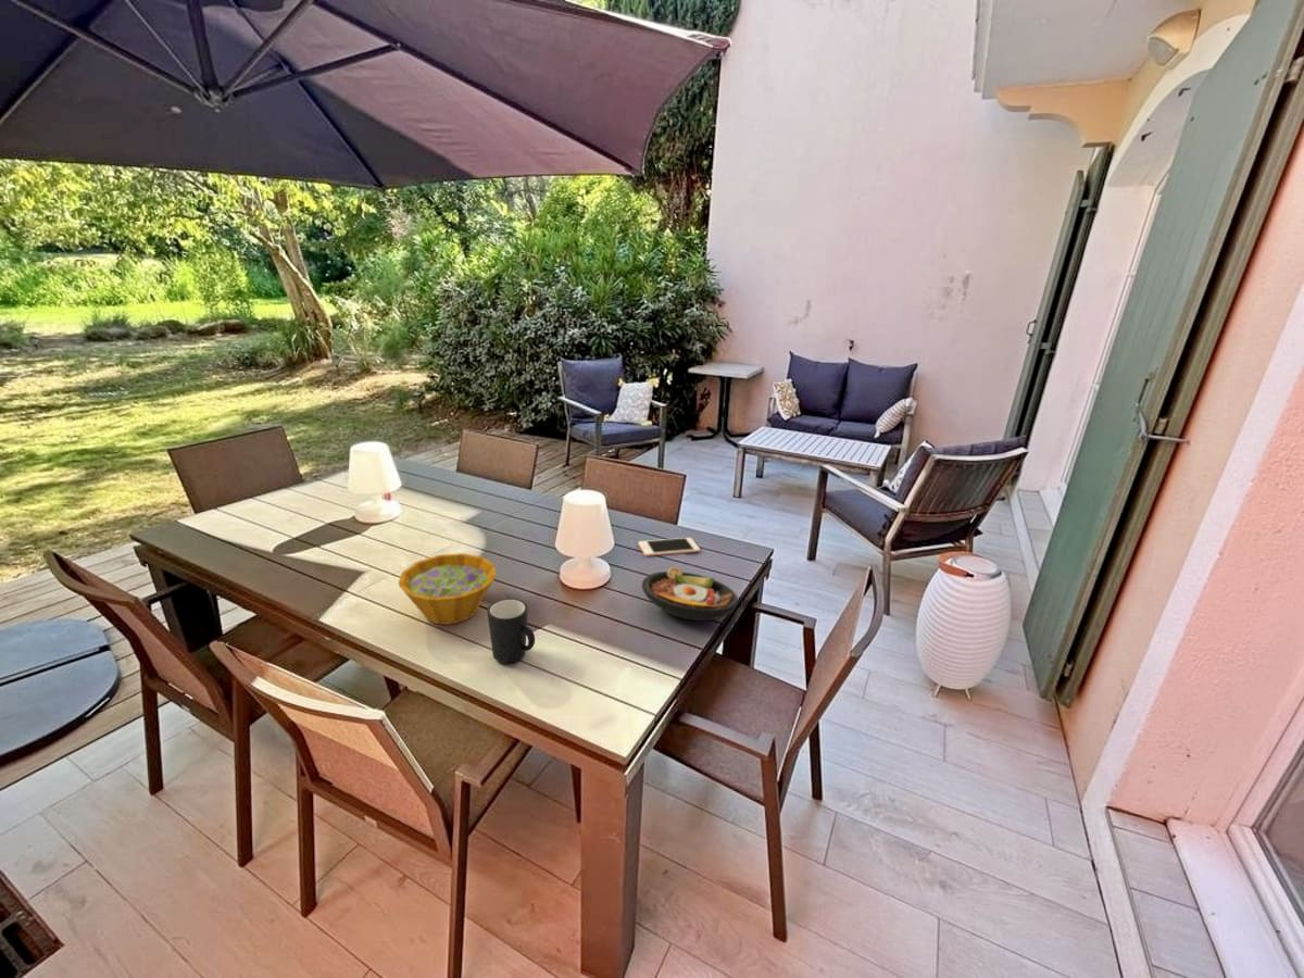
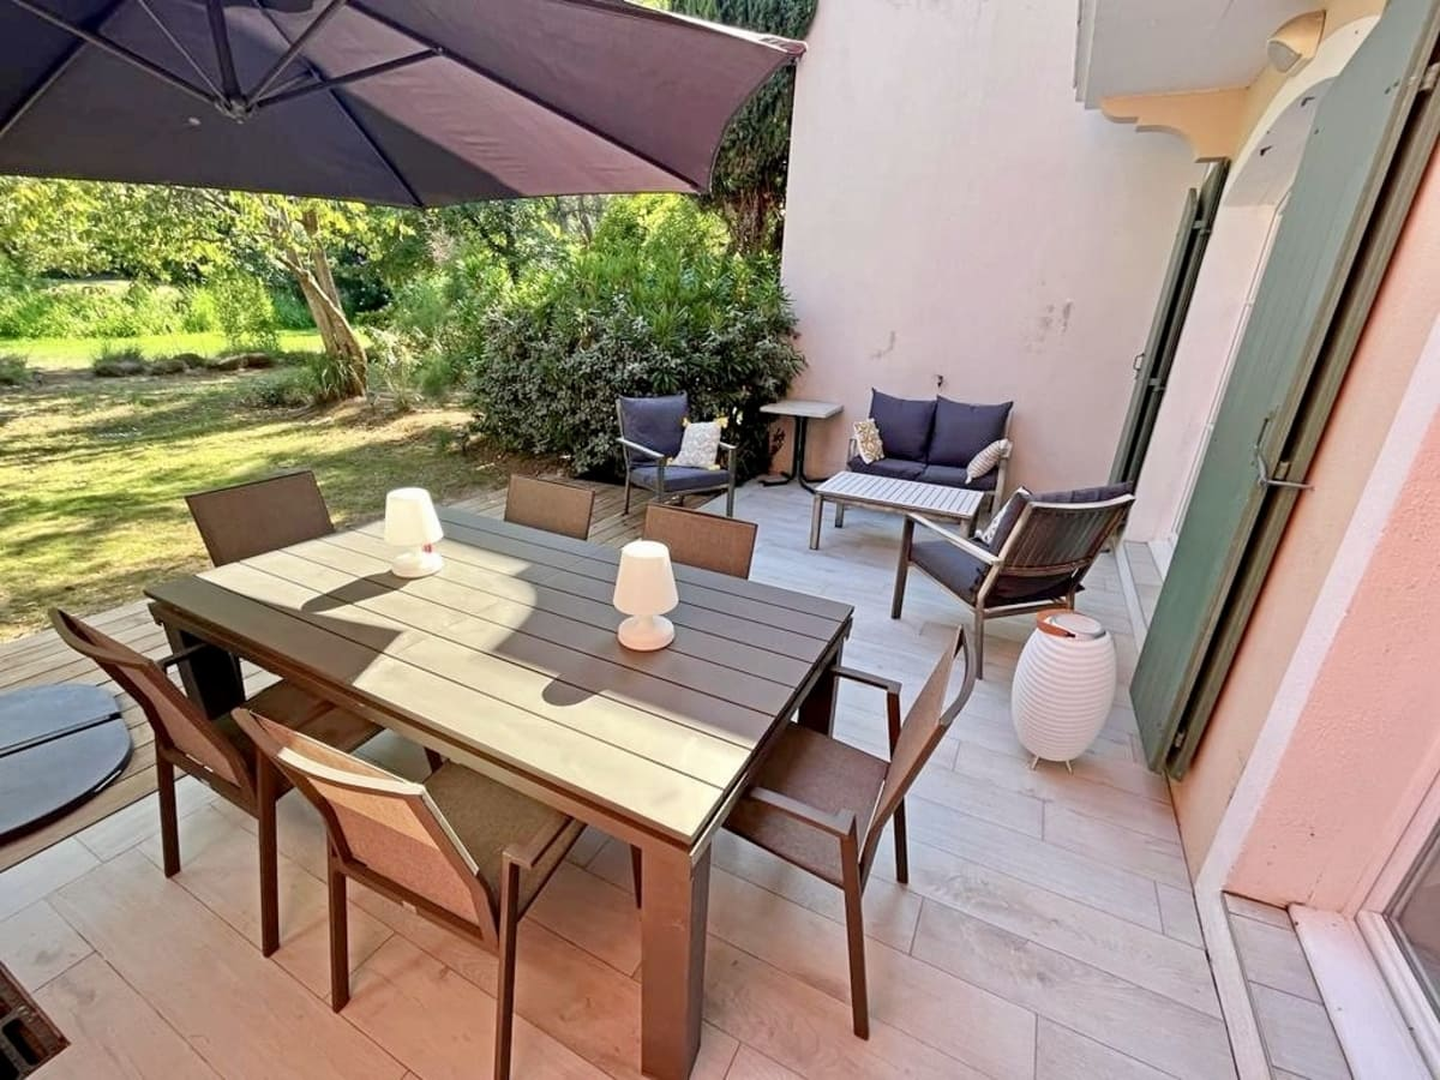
- cell phone [637,537,701,557]
- bowl [398,552,497,626]
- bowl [641,566,740,622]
- mug [486,598,536,664]
